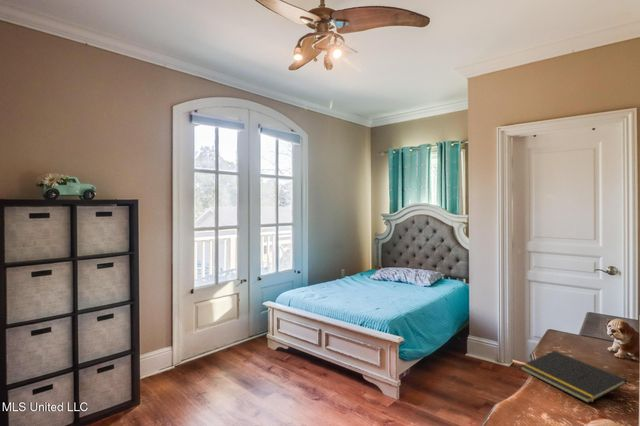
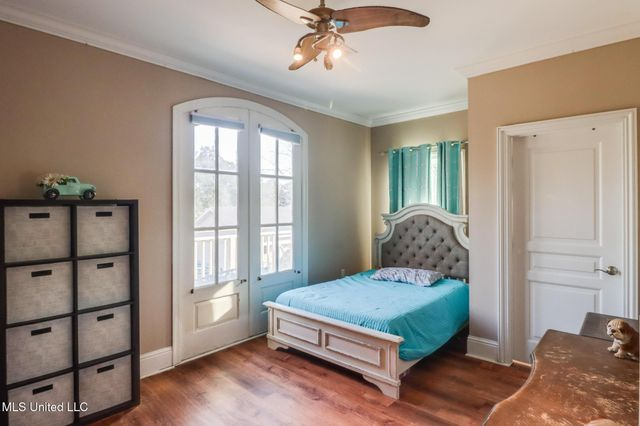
- notepad [519,350,628,404]
